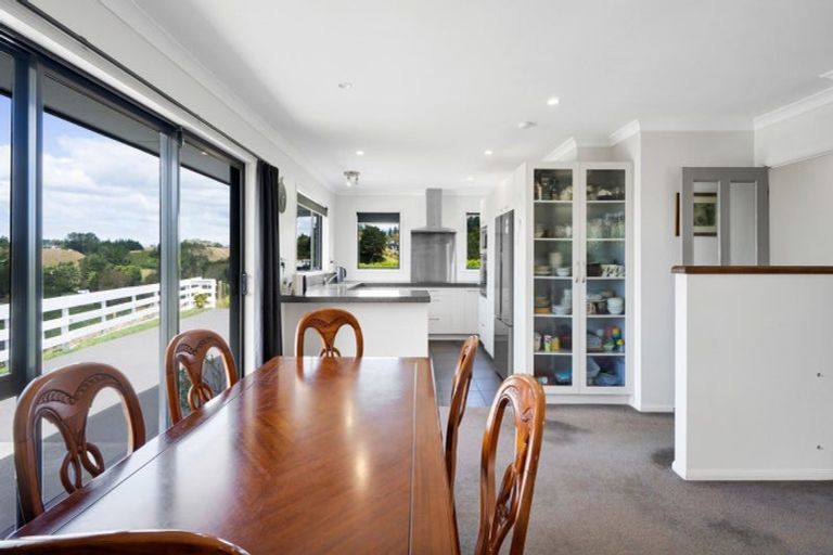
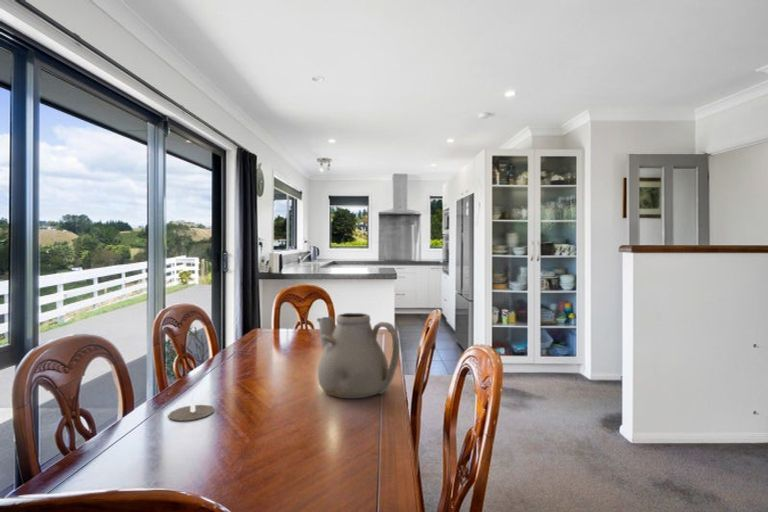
+ candle [168,392,215,421]
+ teapot [316,312,400,399]
